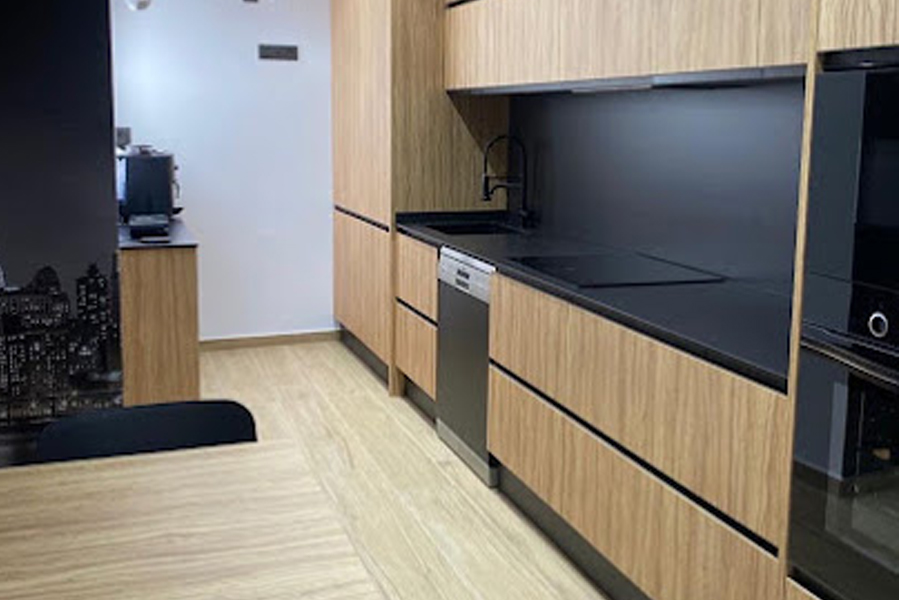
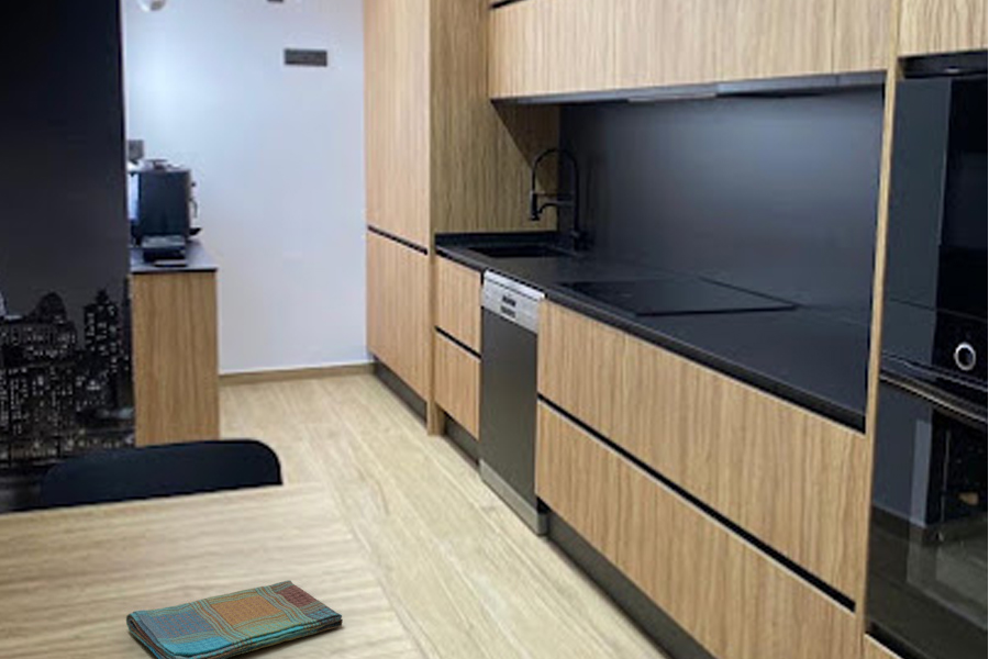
+ dish towel [125,579,344,659]
